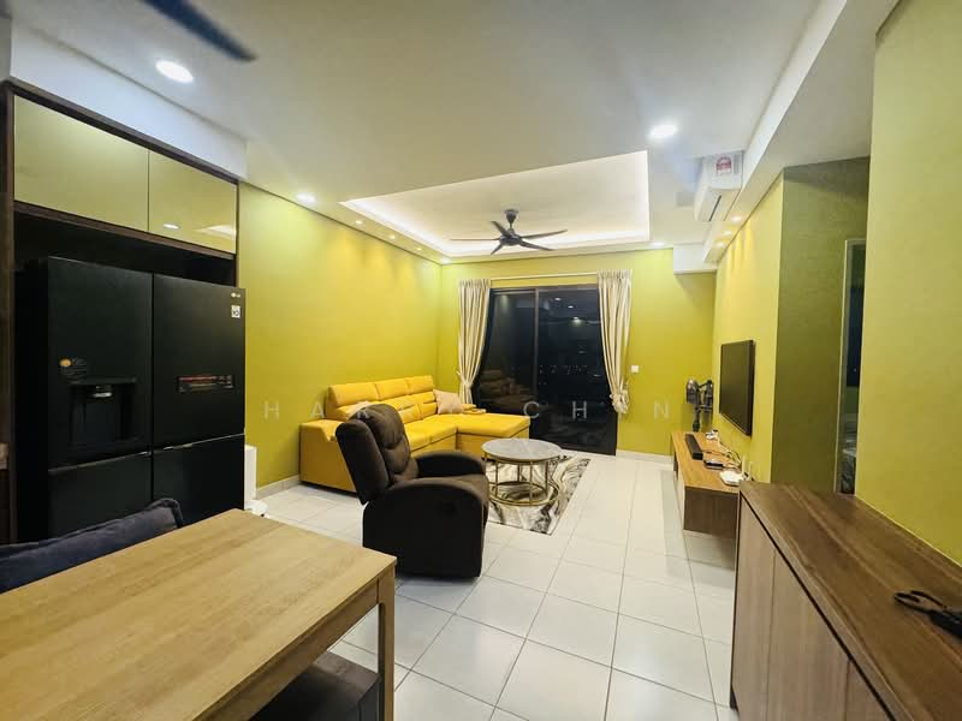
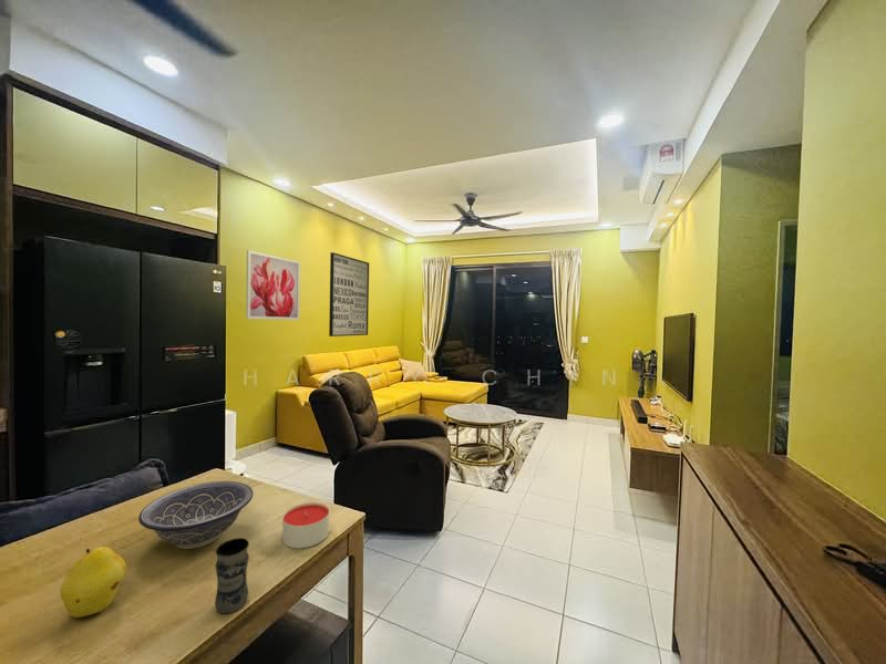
+ candle [281,501,330,549]
+ wall art [245,249,301,321]
+ wall art [328,251,370,338]
+ decorative bowl [137,480,255,550]
+ jar [214,537,250,614]
+ fruit [59,546,127,619]
